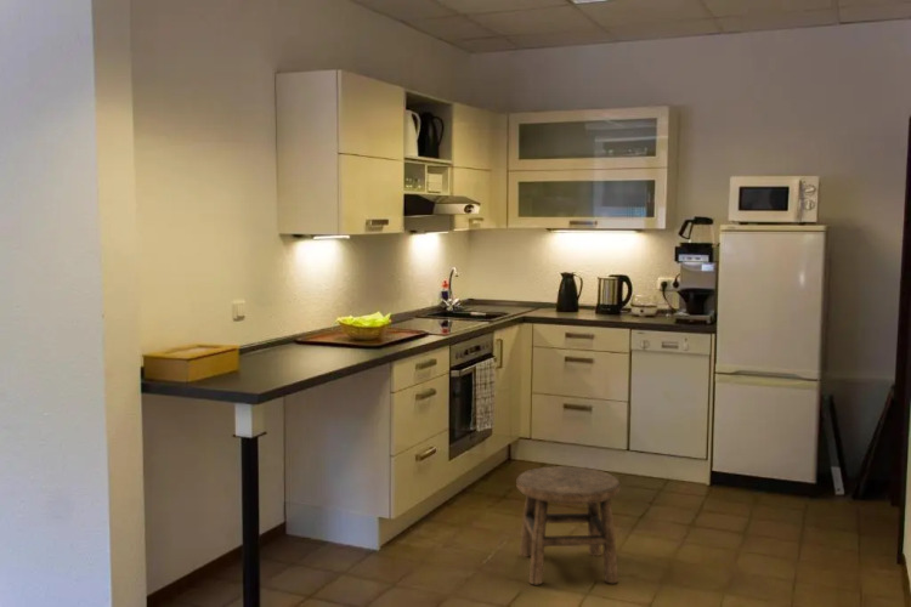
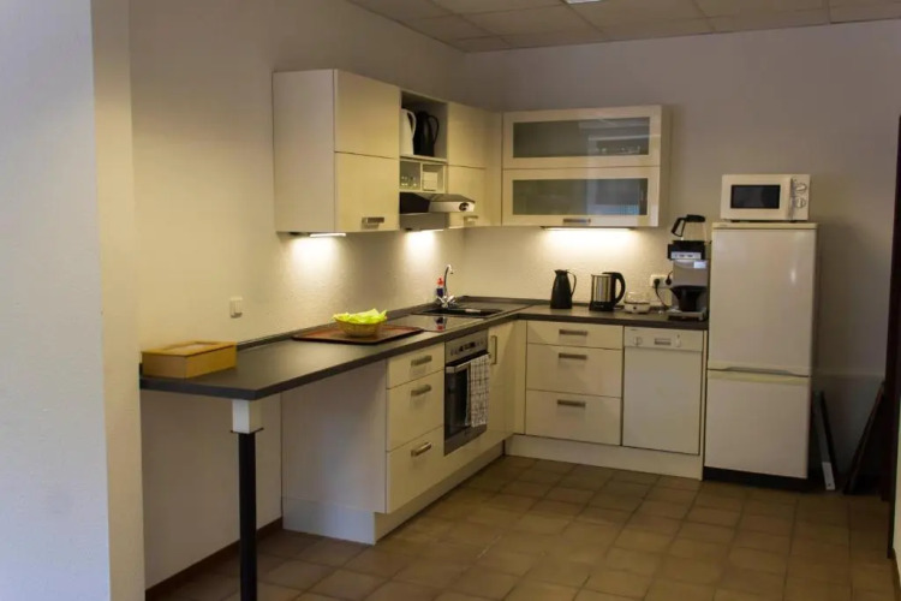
- stool [515,465,622,585]
